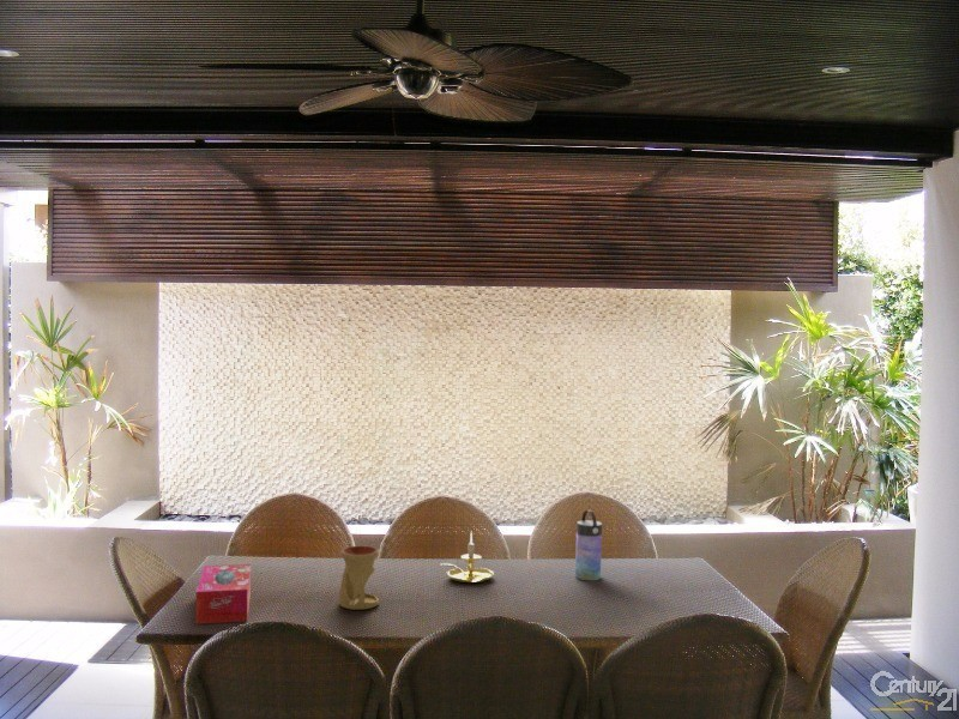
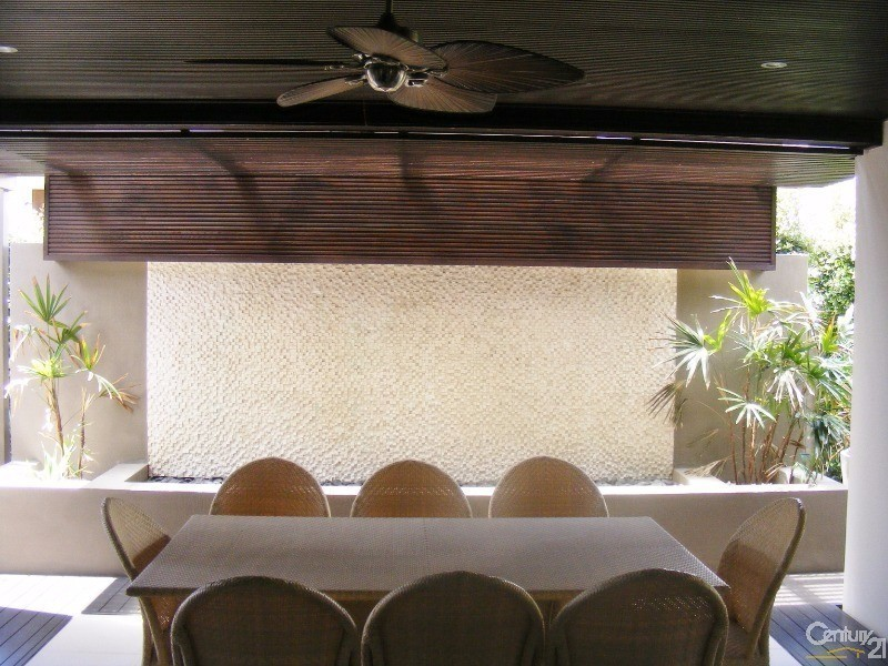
- candle holder [440,531,495,584]
- water bottle [574,509,603,581]
- oil burner [338,545,380,611]
- tissue box [194,563,252,626]
